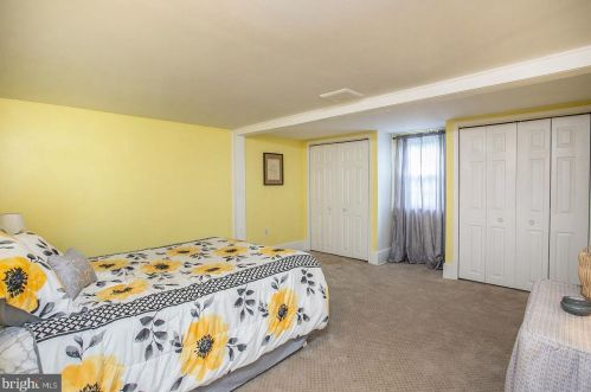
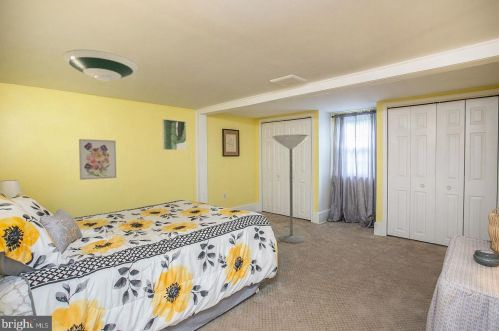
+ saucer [61,49,139,82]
+ wall art [78,138,117,181]
+ floor lamp [272,133,310,244]
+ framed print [161,118,187,151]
